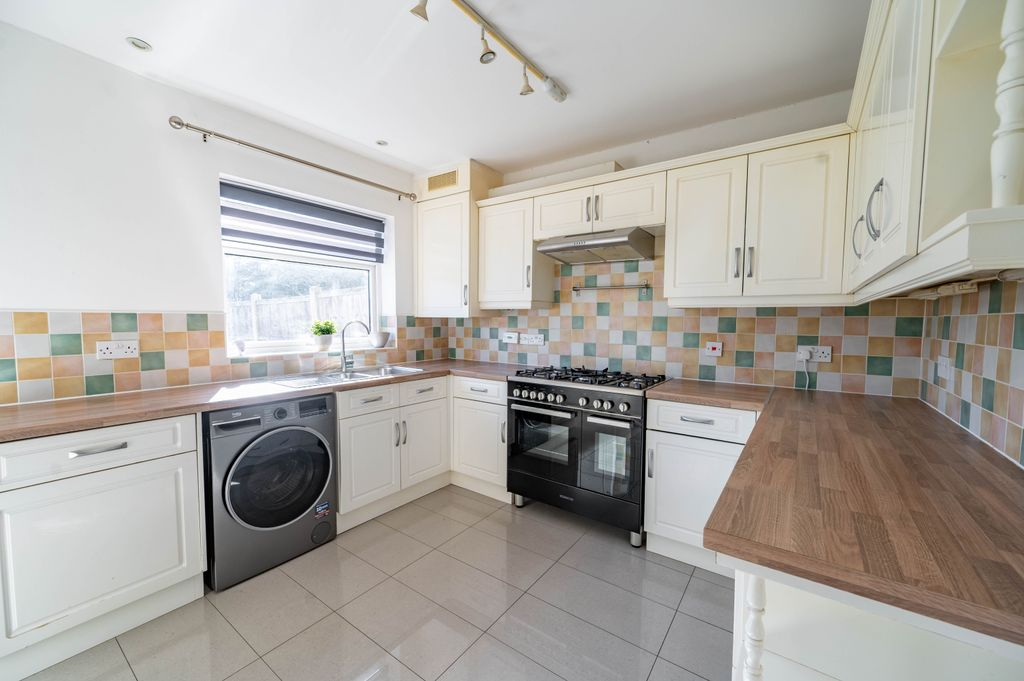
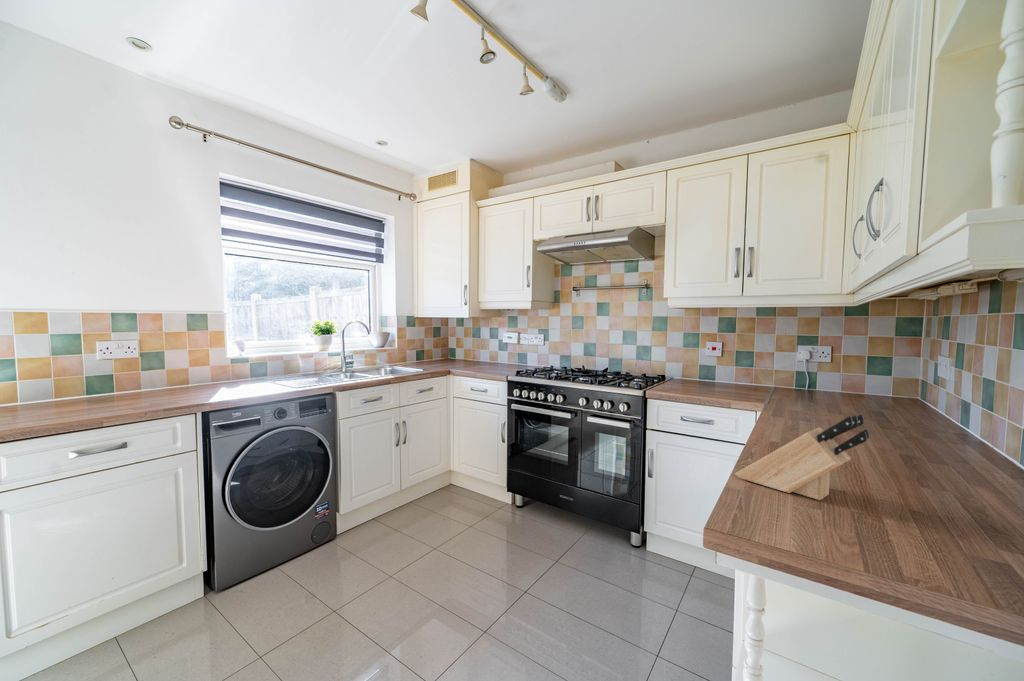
+ knife block [734,413,870,501]
